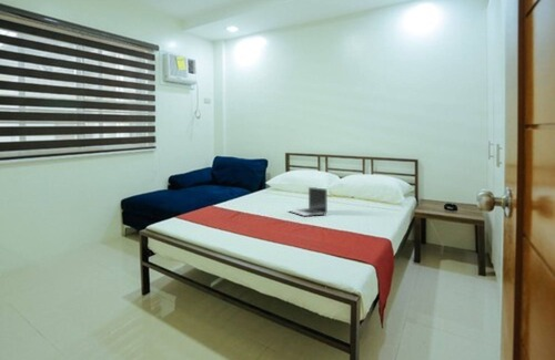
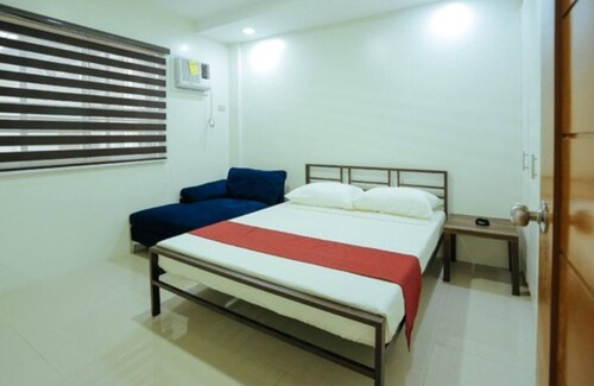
- laptop [287,186,329,217]
